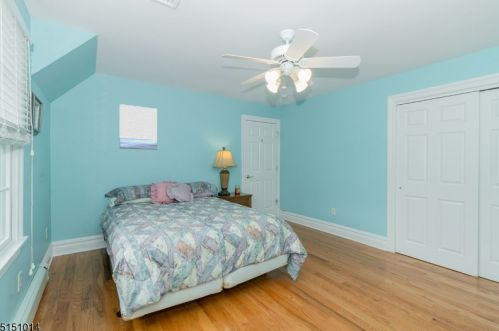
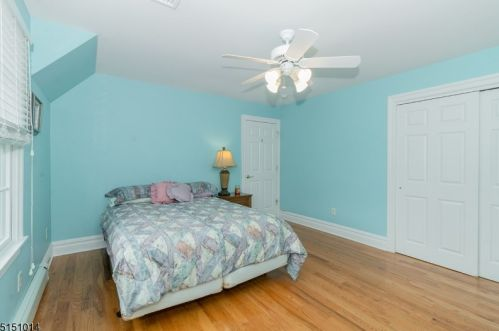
- wall art [119,104,158,151]
